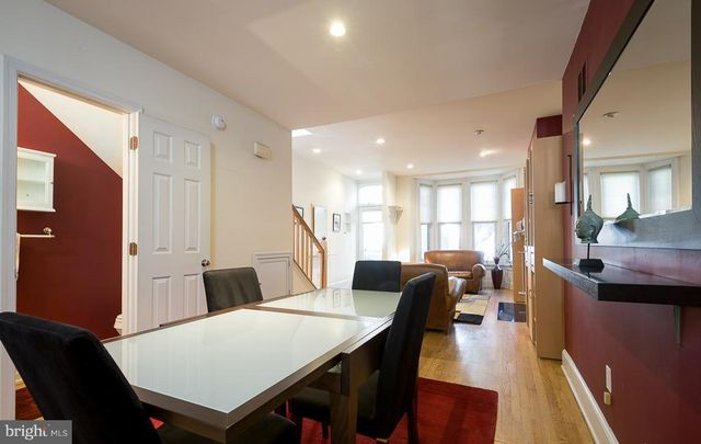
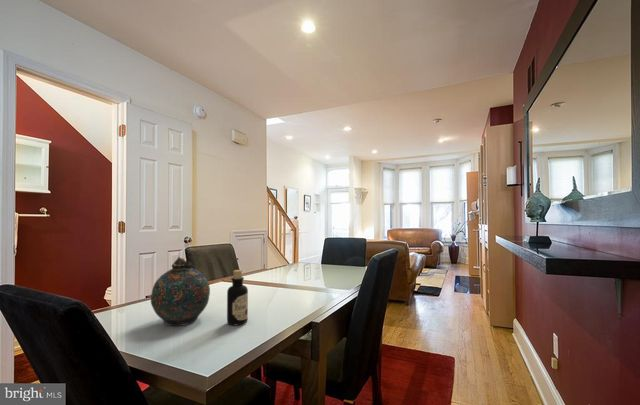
+ snuff bottle [150,256,211,327]
+ bottle [226,269,249,326]
